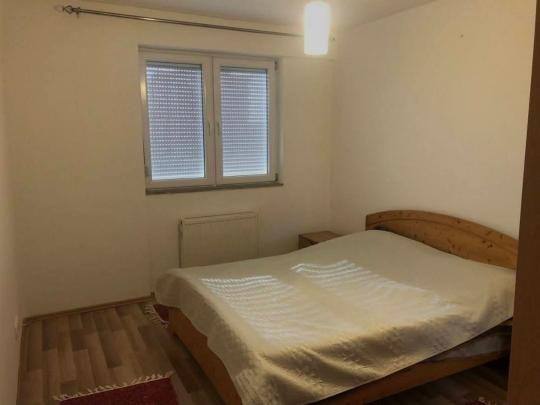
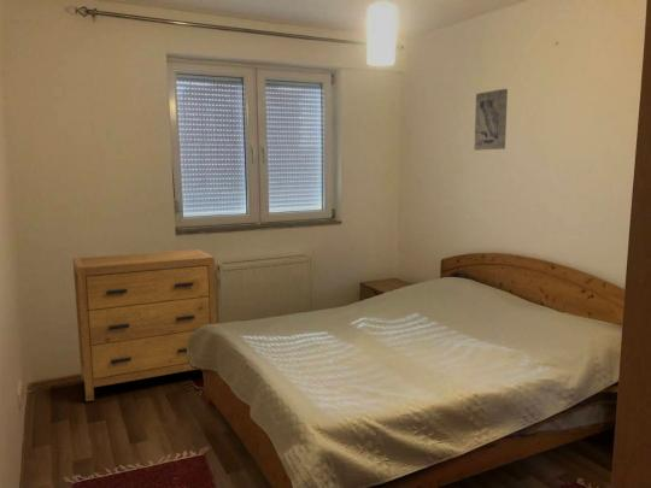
+ wall art [474,88,509,152]
+ dresser [72,248,218,402]
